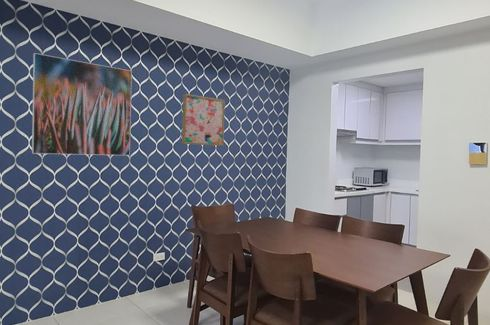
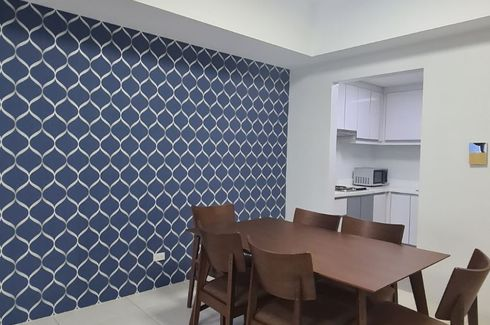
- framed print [31,52,133,157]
- wall art [181,93,226,147]
